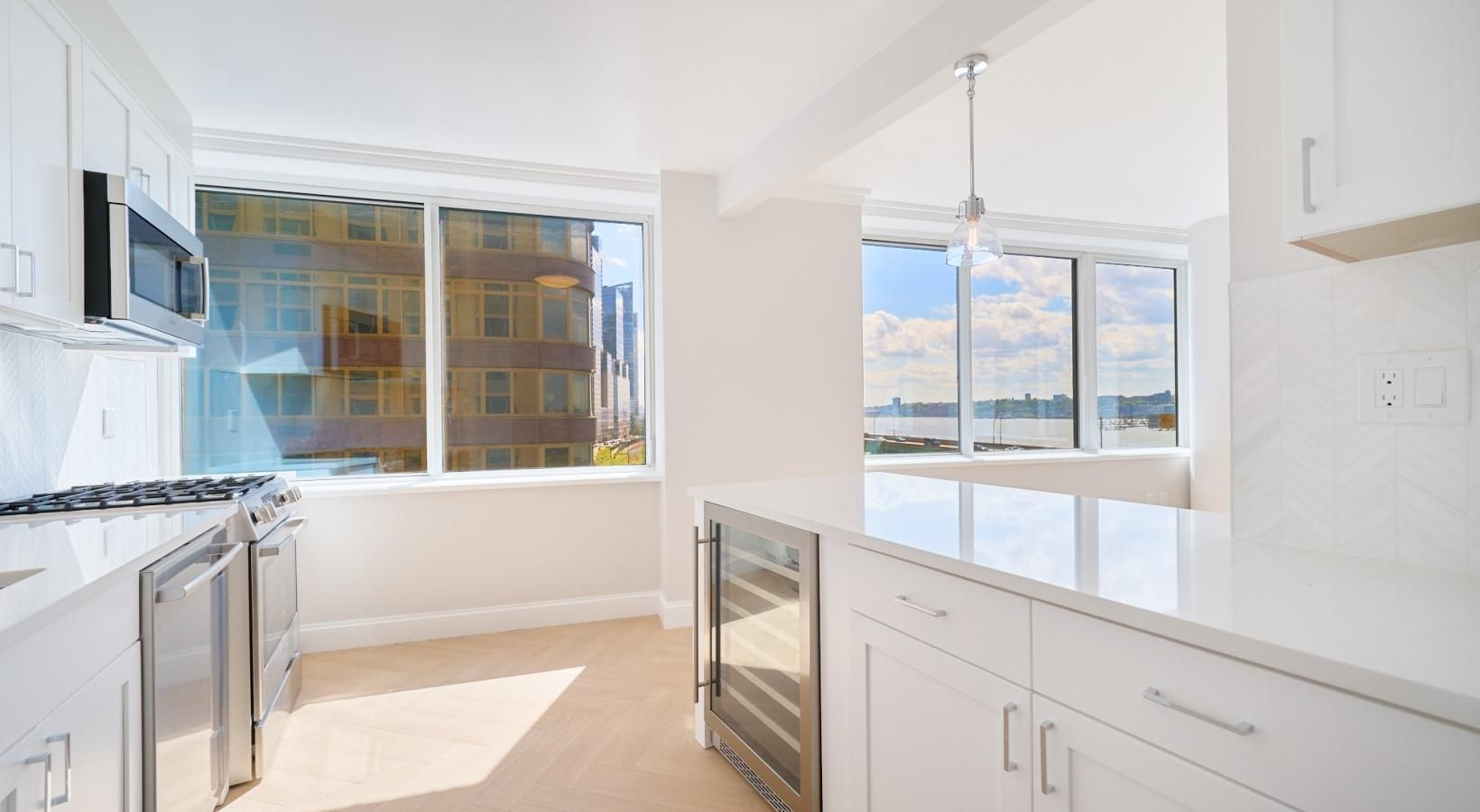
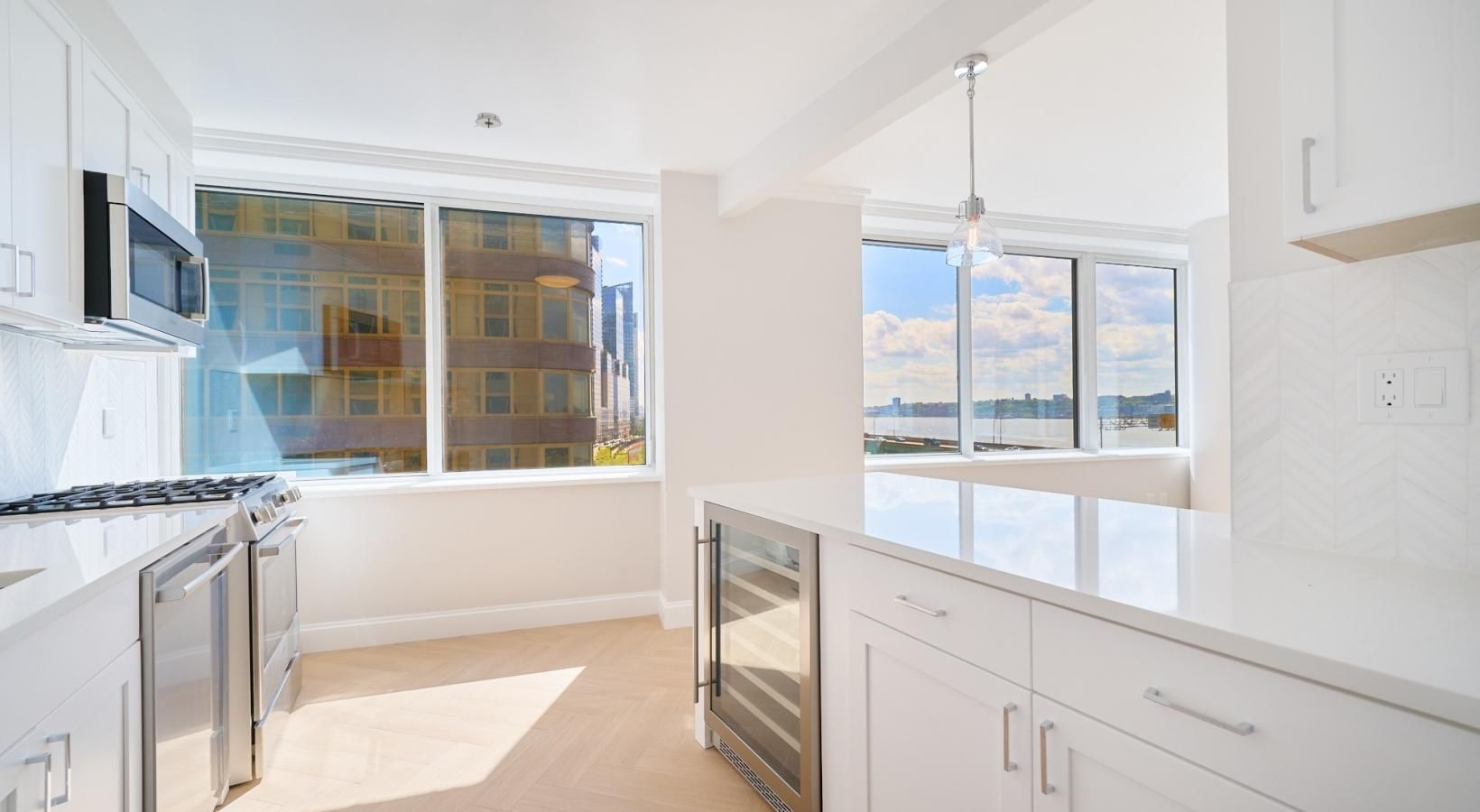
+ smoke detector [473,112,504,129]
